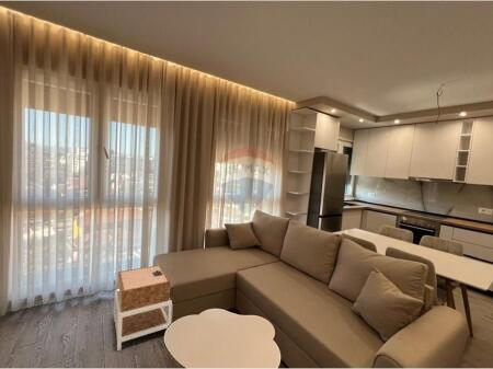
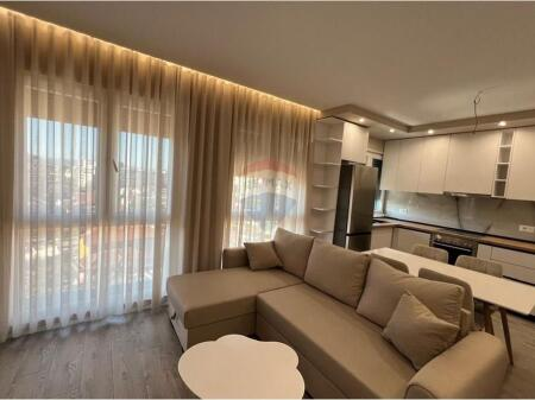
- nightstand [113,264,173,353]
